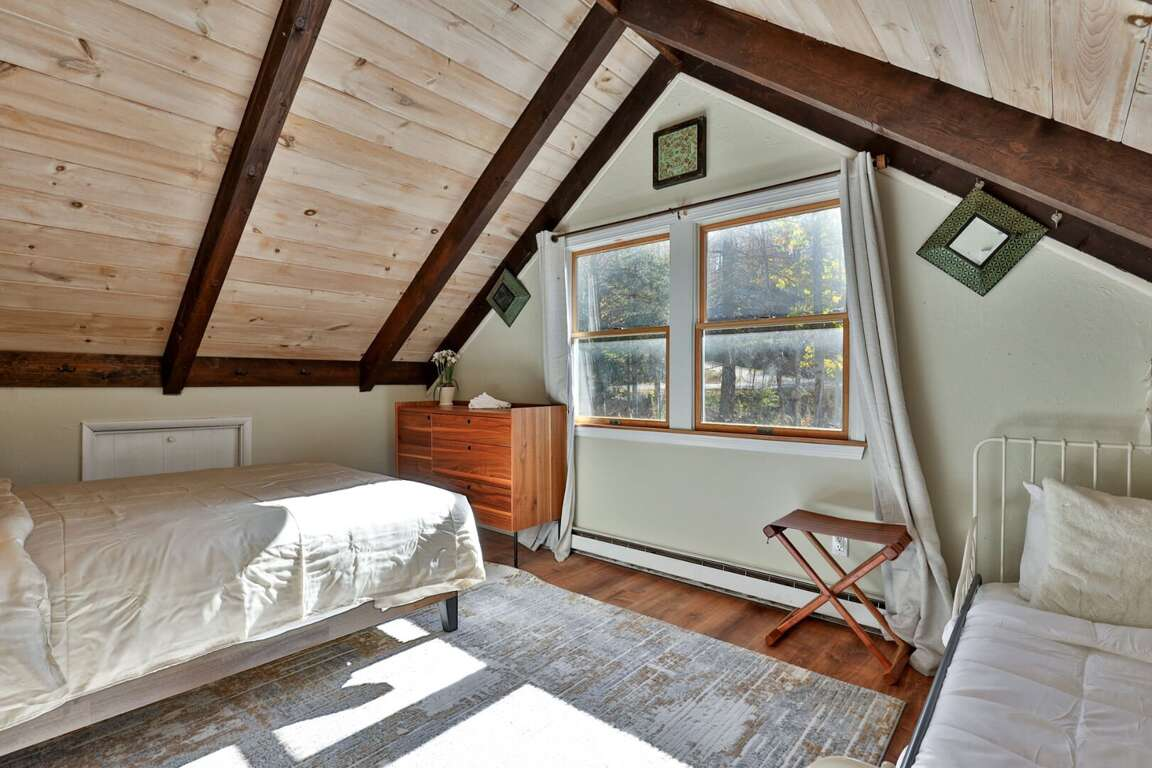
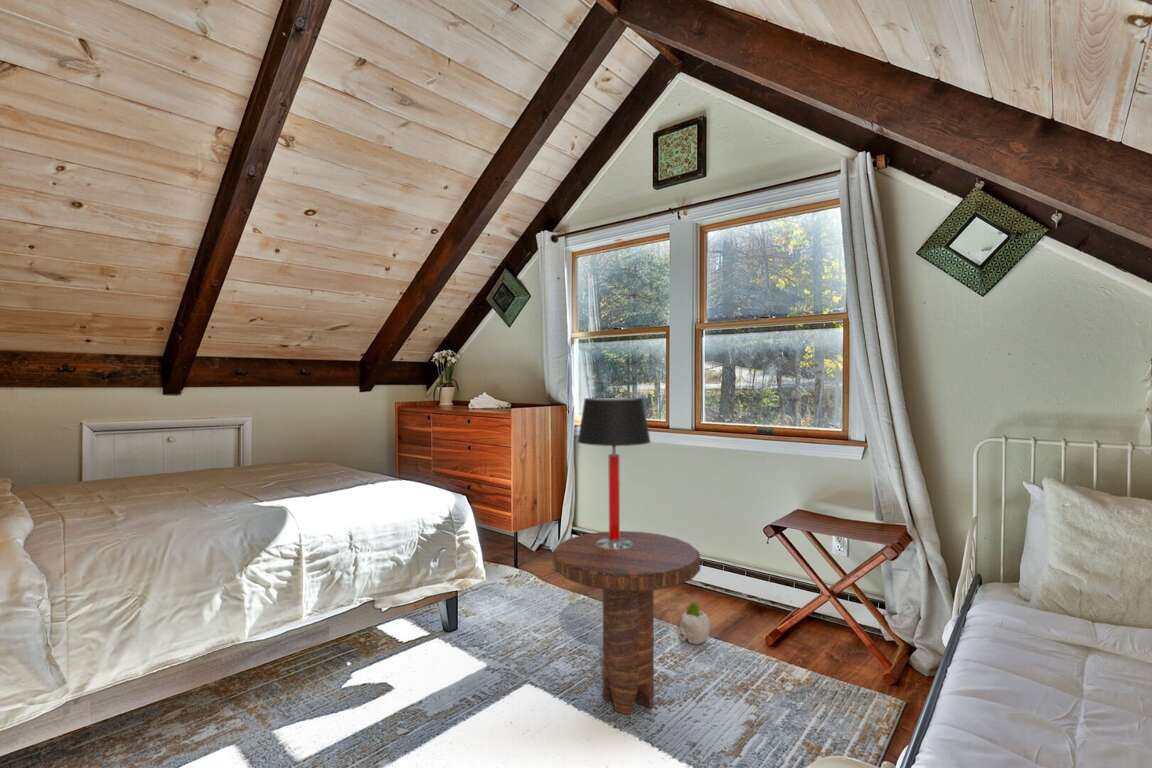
+ planter [678,600,712,646]
+ table lamp [576,397,652,549]
+ side table [552,530,701,715]
